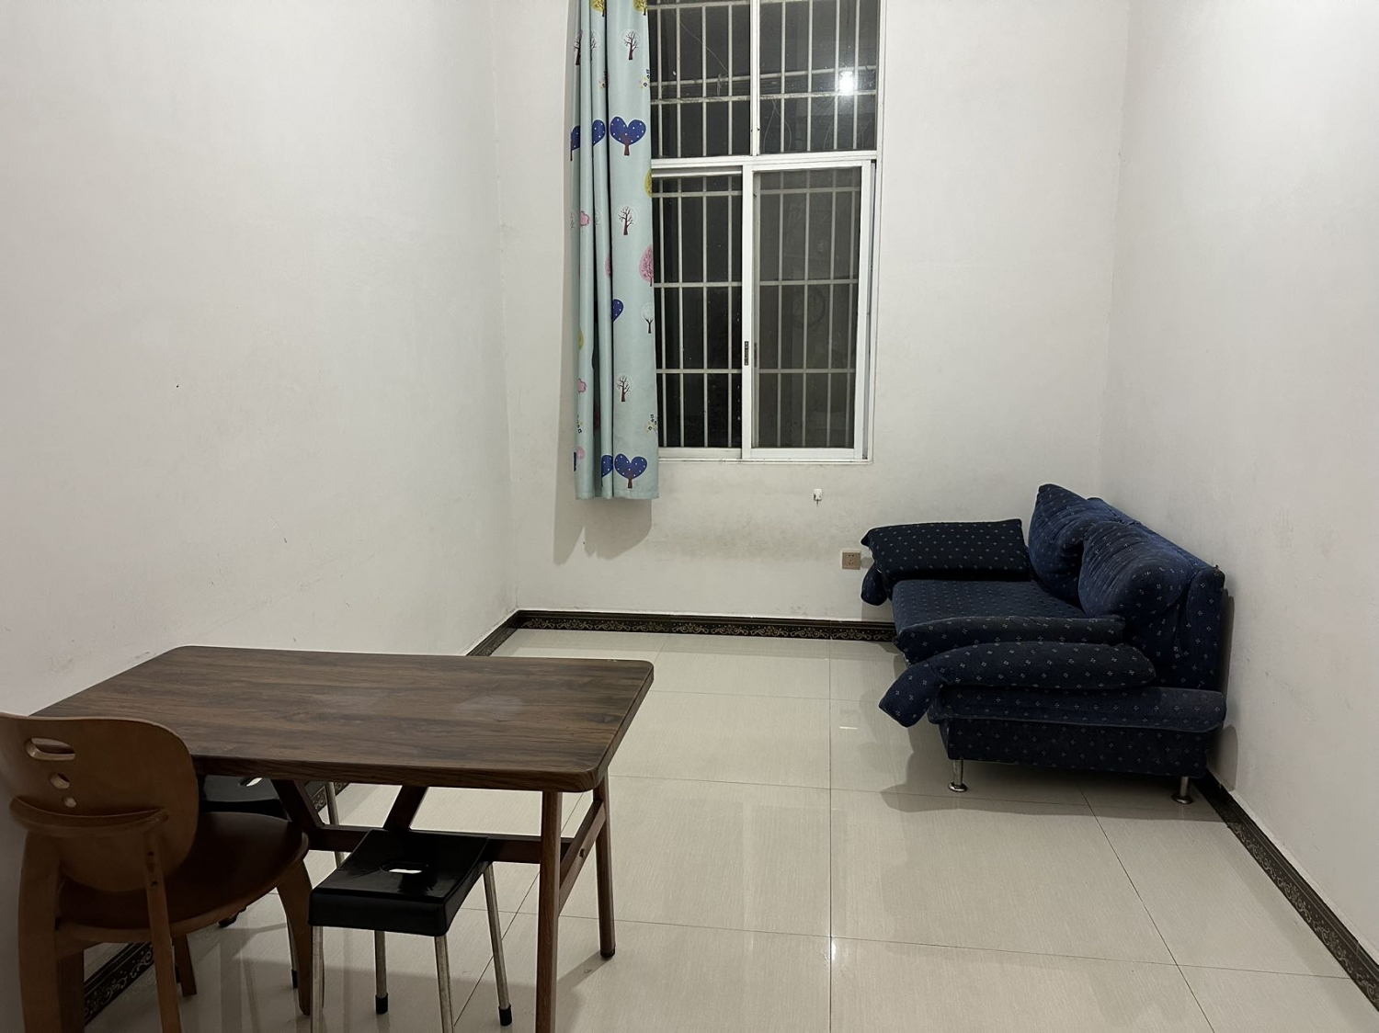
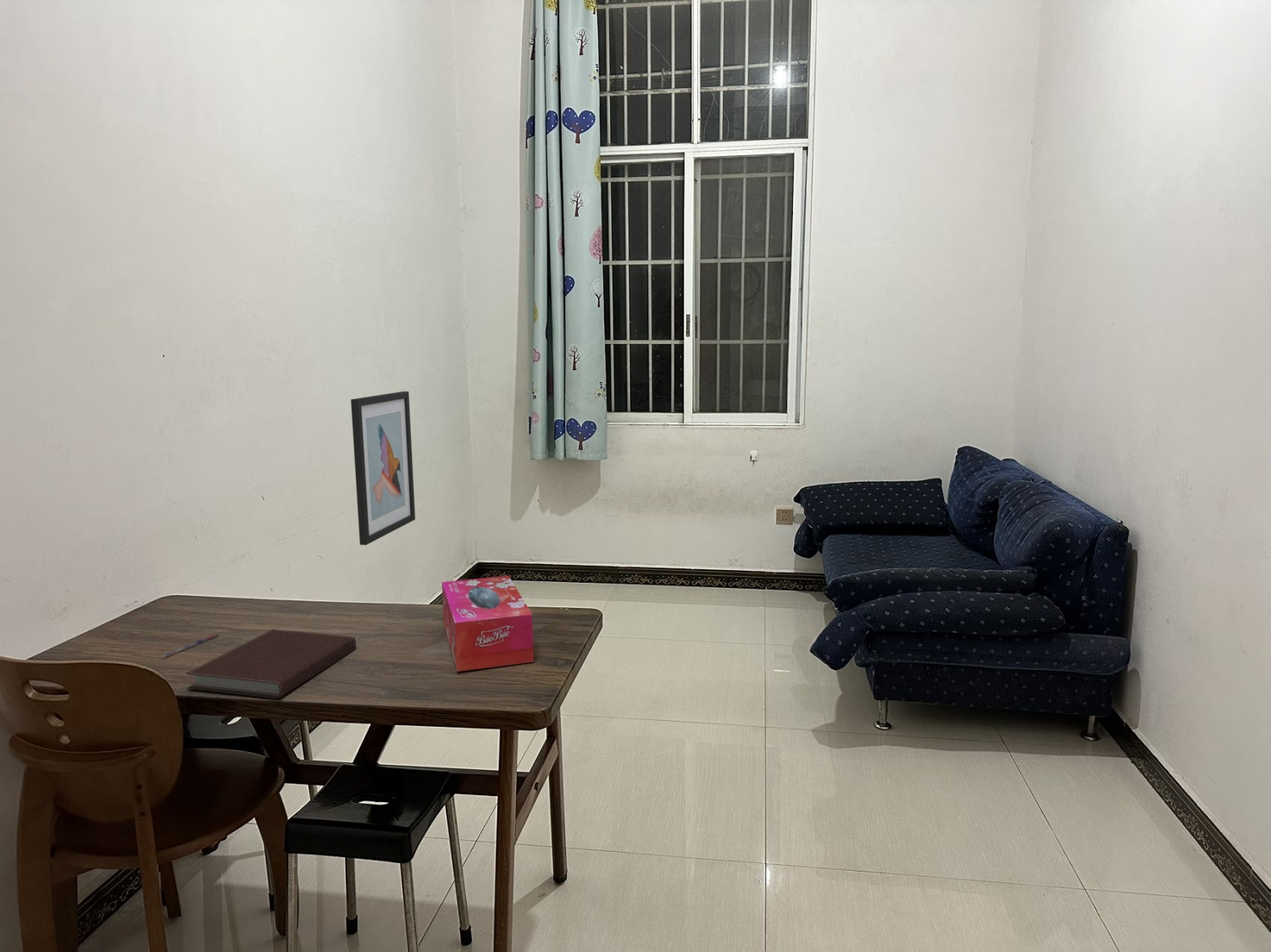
+ notebook [185,628,357,699]
+ wall art [350,390,416,546]
+ tissue box [441,575,535,672]
+ pen [161,633,220,657]
